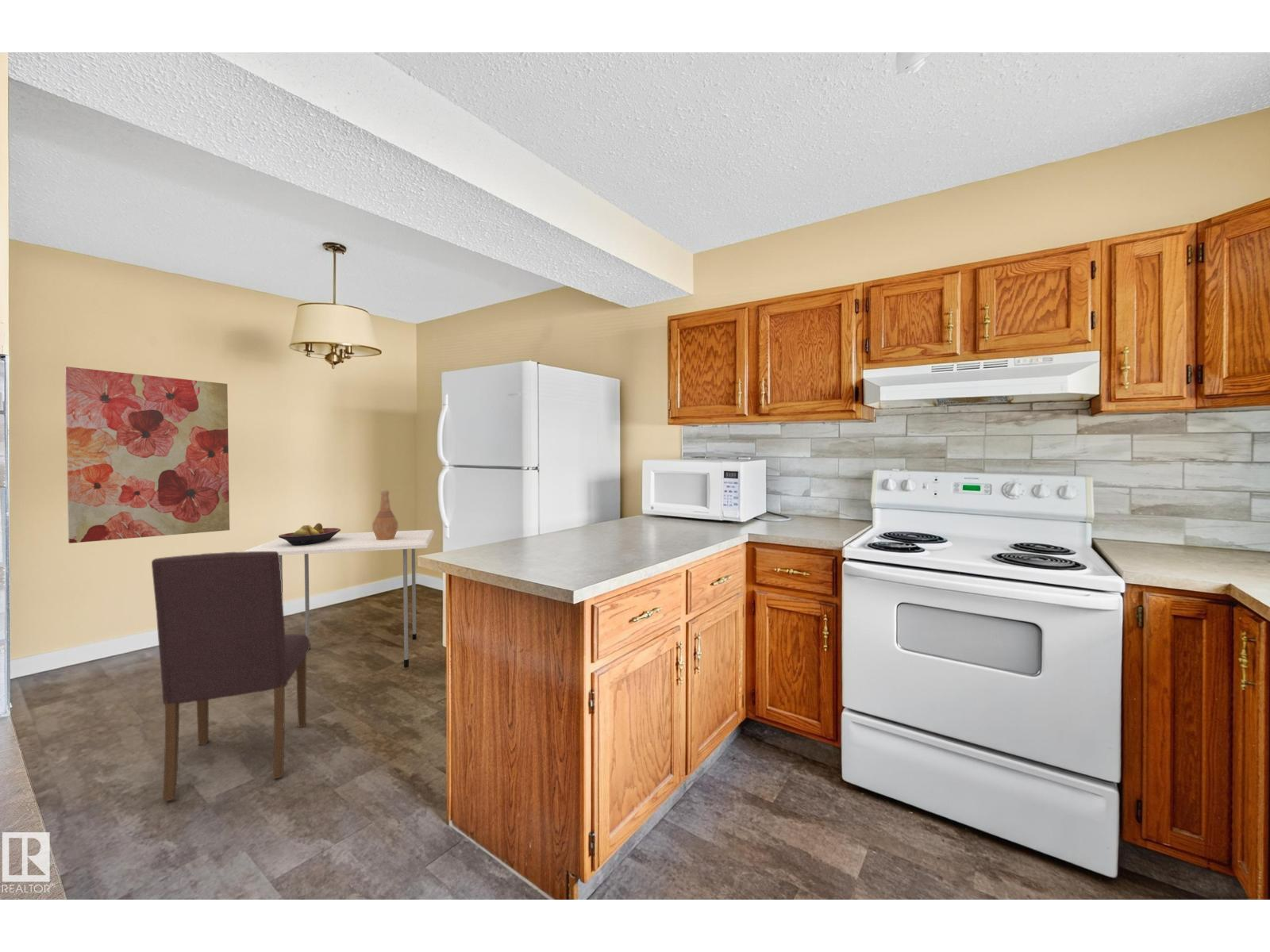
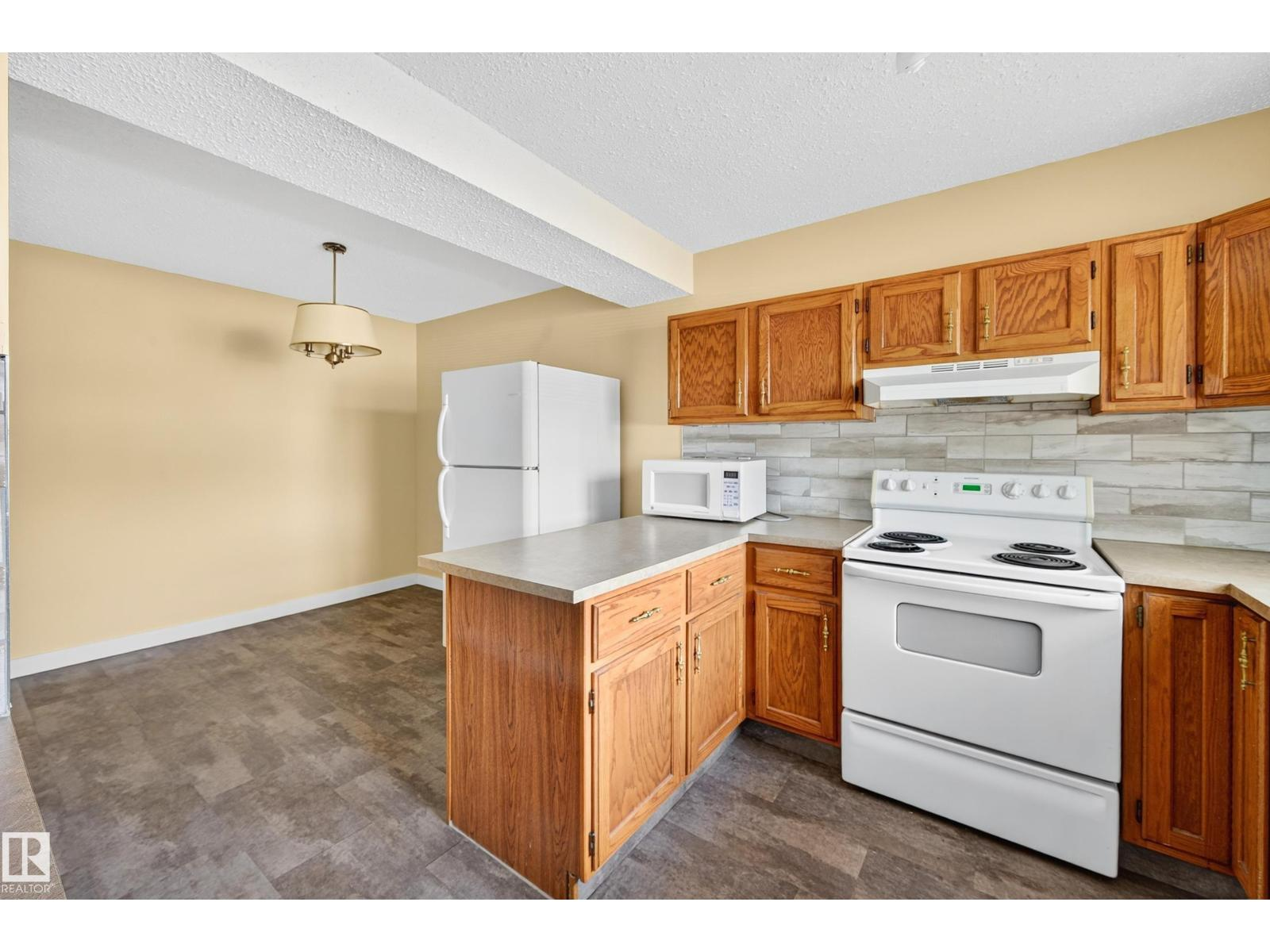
- dining chair [151,551,310,802]
- wall art [64,366,230,544]
- vase [371,489,399,540]
- dining table [243,529,435,669]
- fruit bowl [278,522,341,546]
